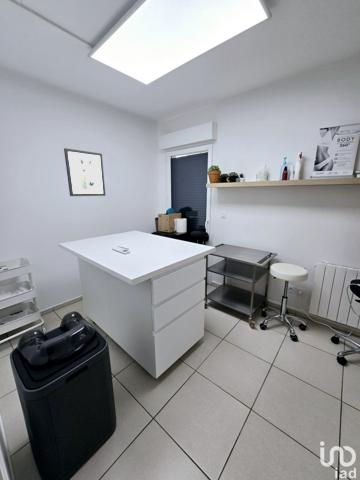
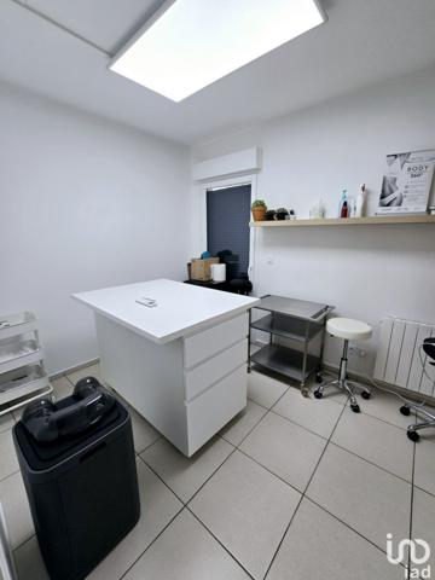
- wall art [63,147,107,197]
